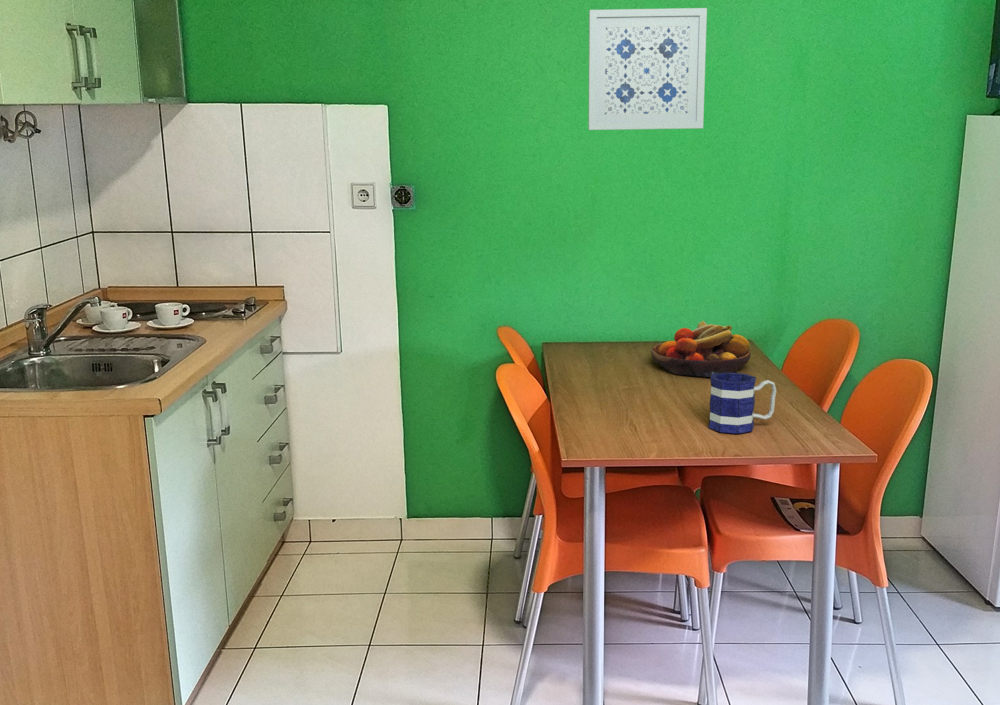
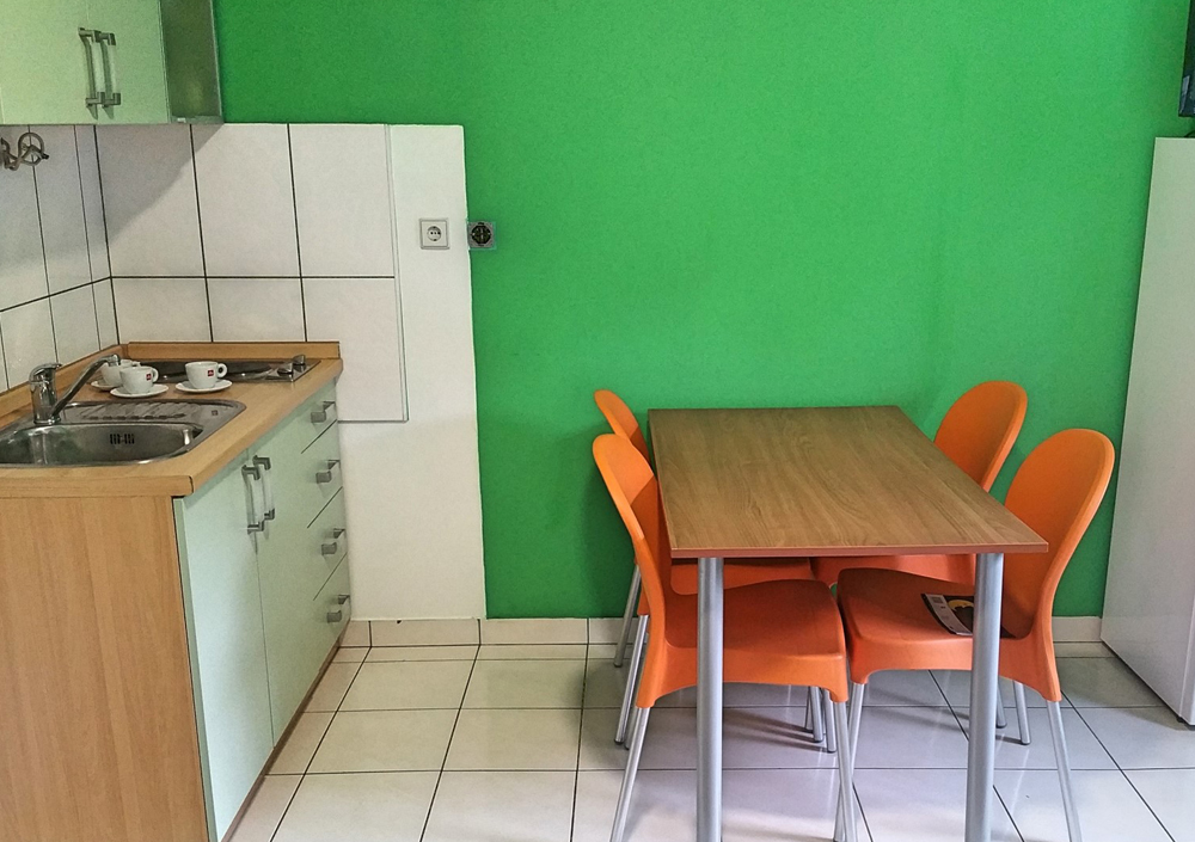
- wall art [587,7,708,131]
- fruit bowl [650,320,752,378]
- mug [708,372,777,435]
